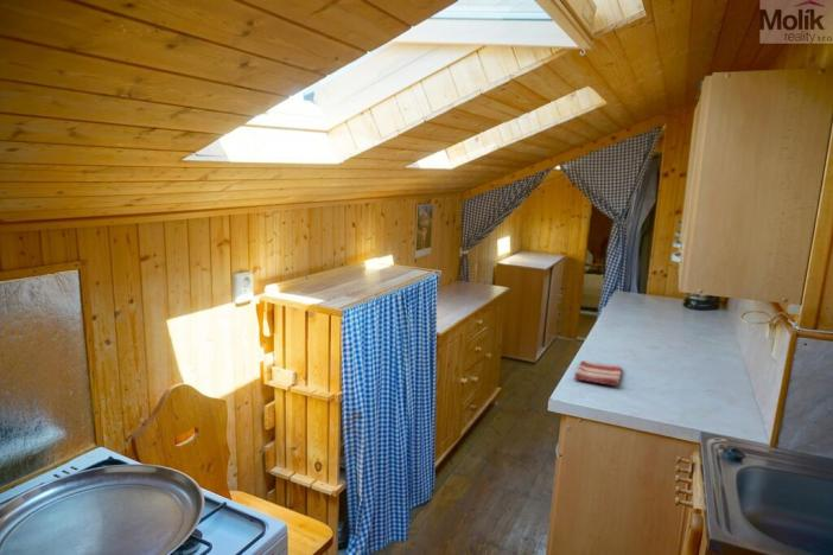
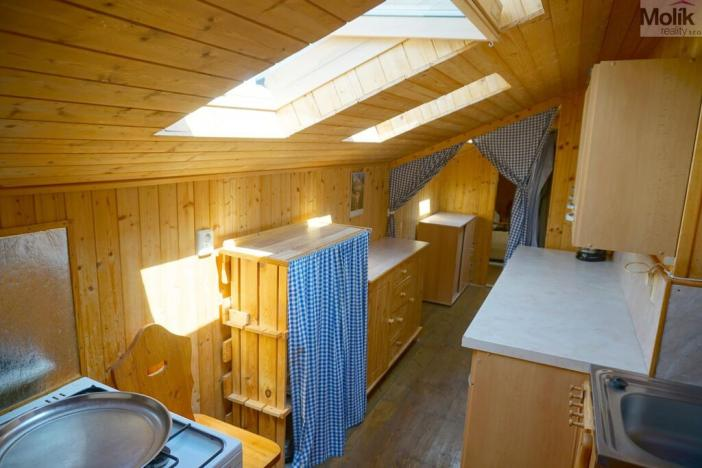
- dish towel [573,359,623,387]
